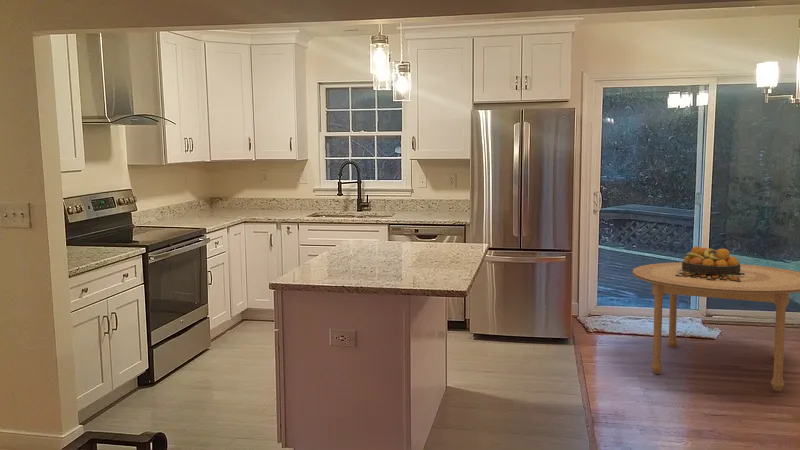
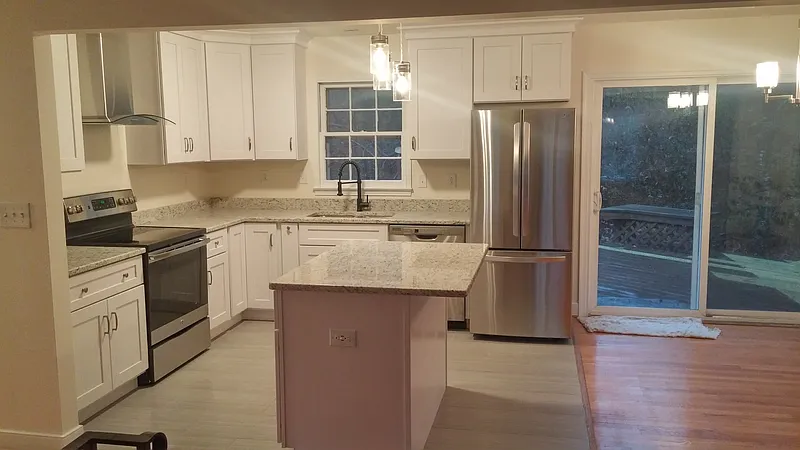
- fruit bowl [681,245,741,275]
- dining table [631,261,800,392]
